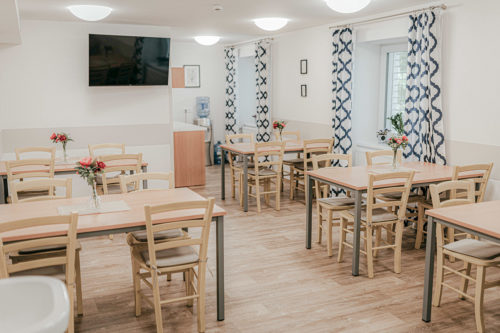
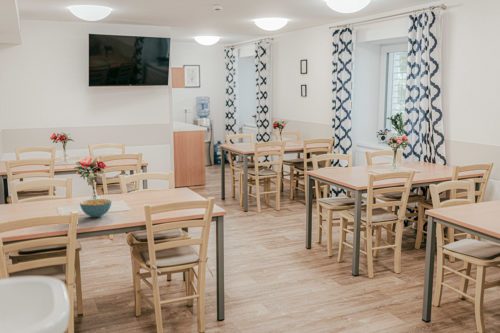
+ cereal bowl [79,198,112,218]
